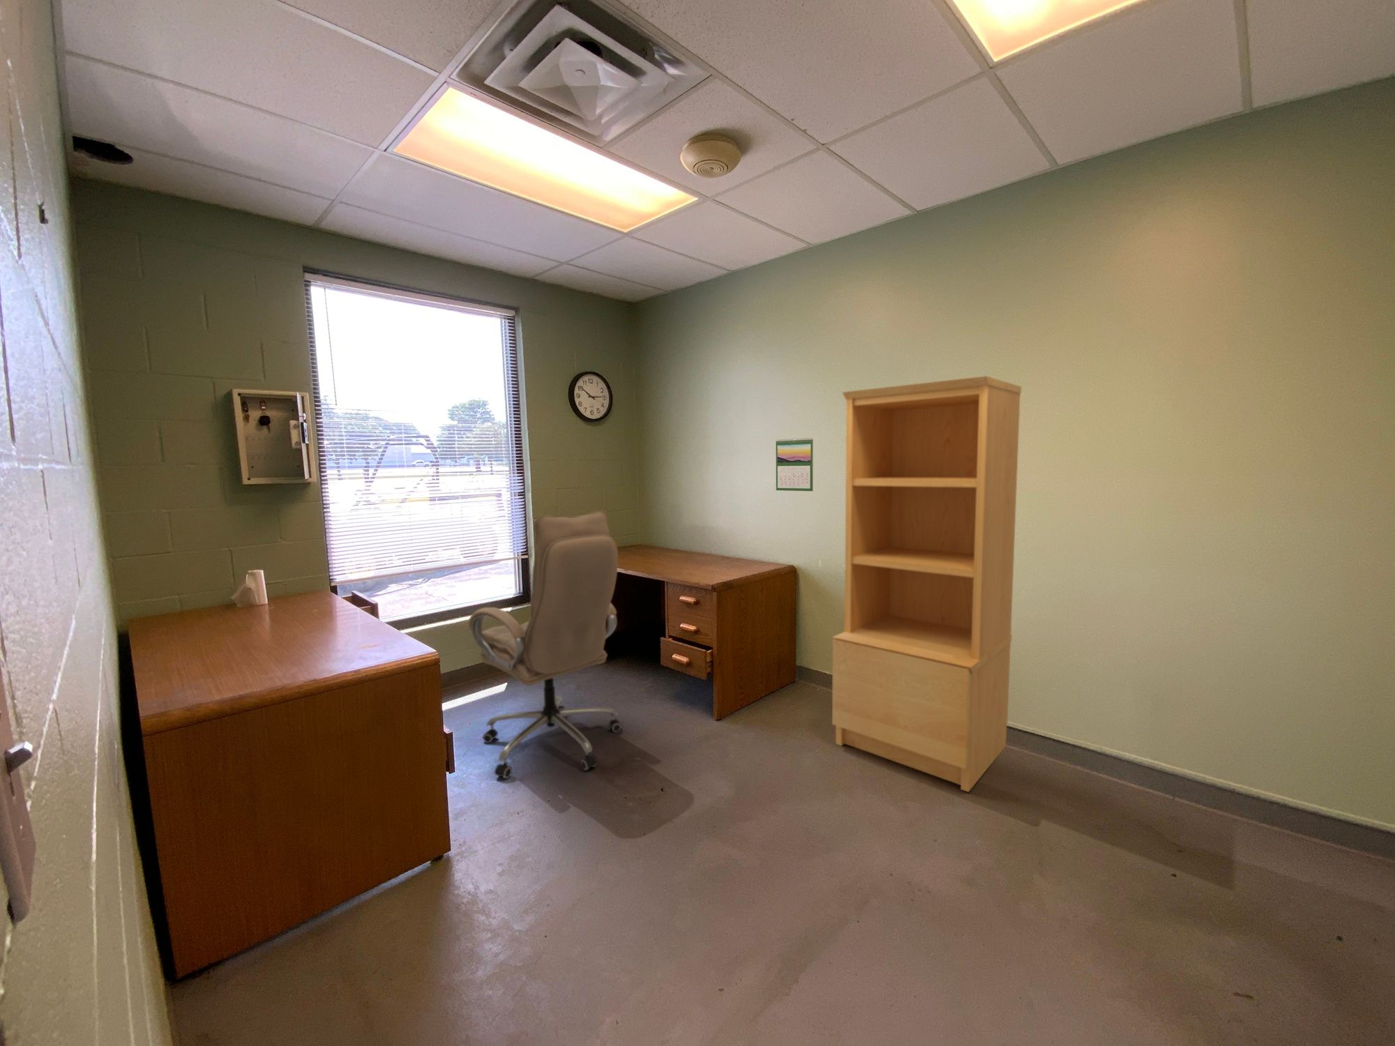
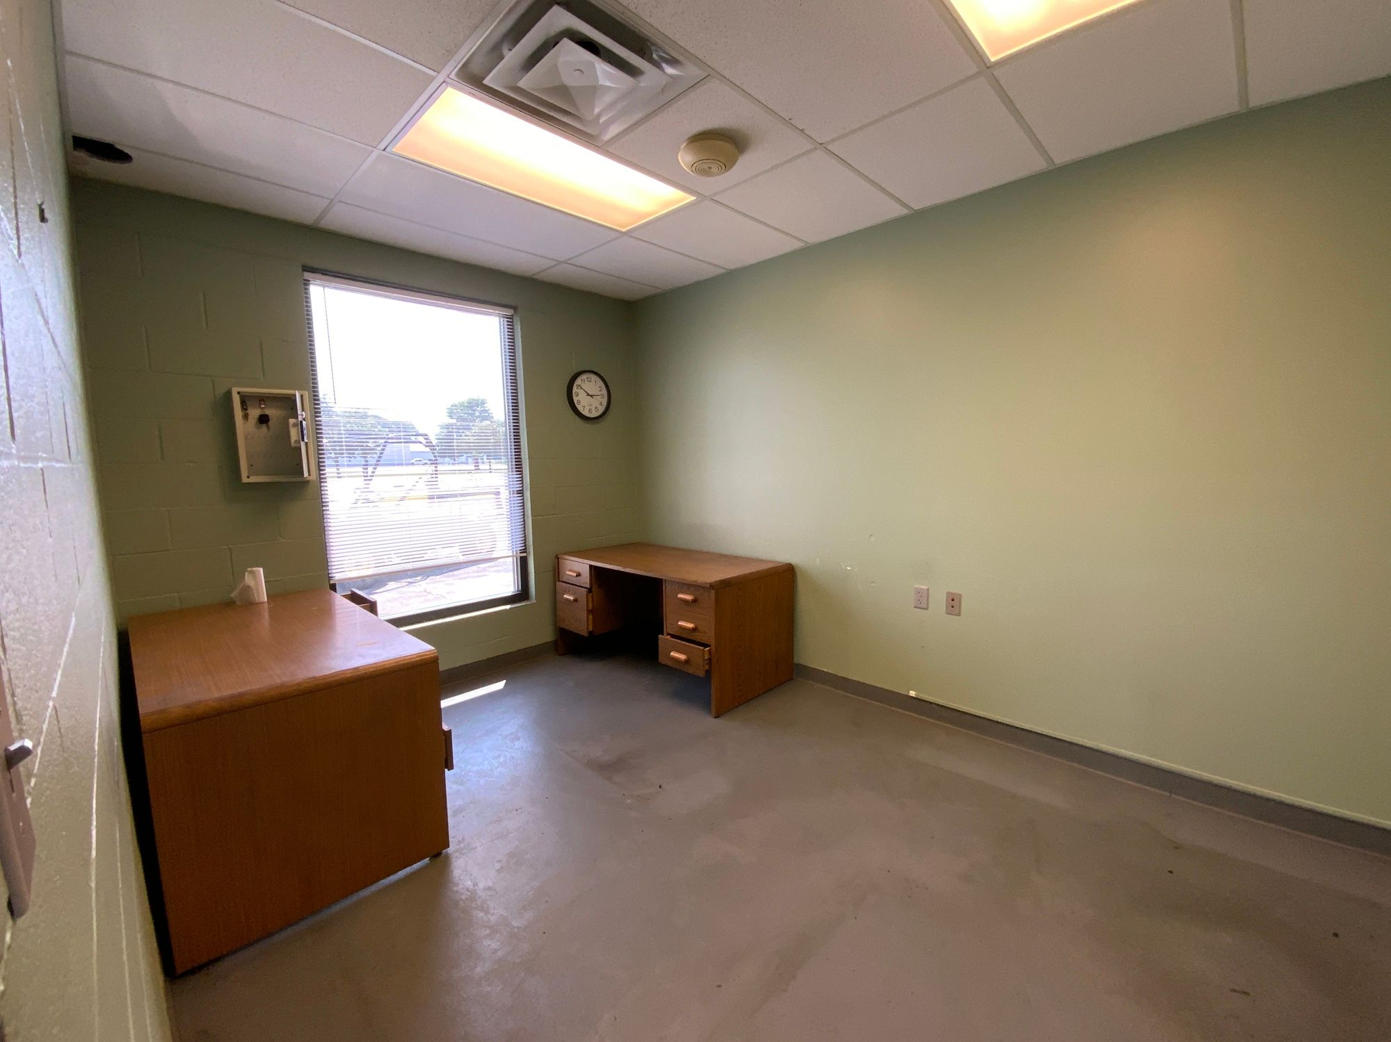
- calendar [774,437,814,491]
- office chair [468,510,623,779]
- bookcase [832,375,1022,793]
